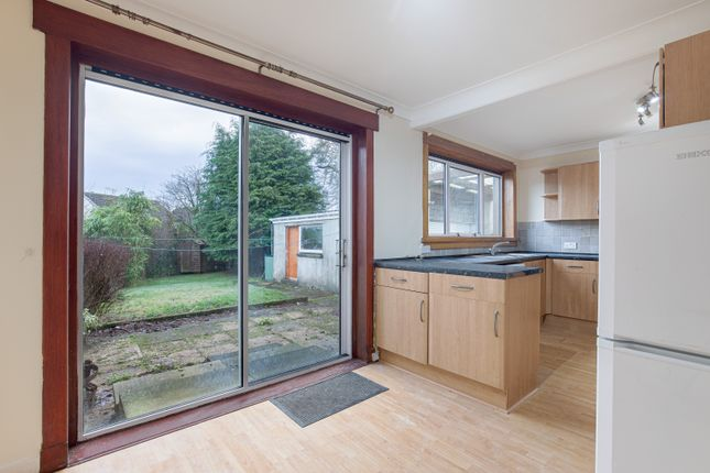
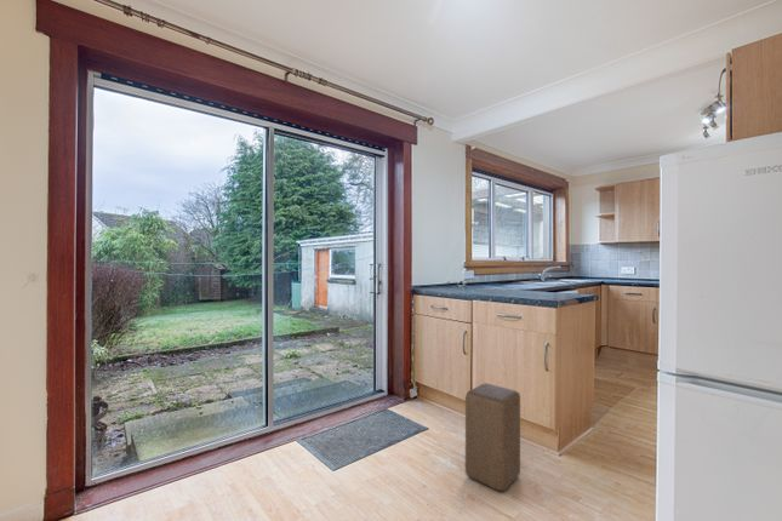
+ stool [464,382,521,492]
